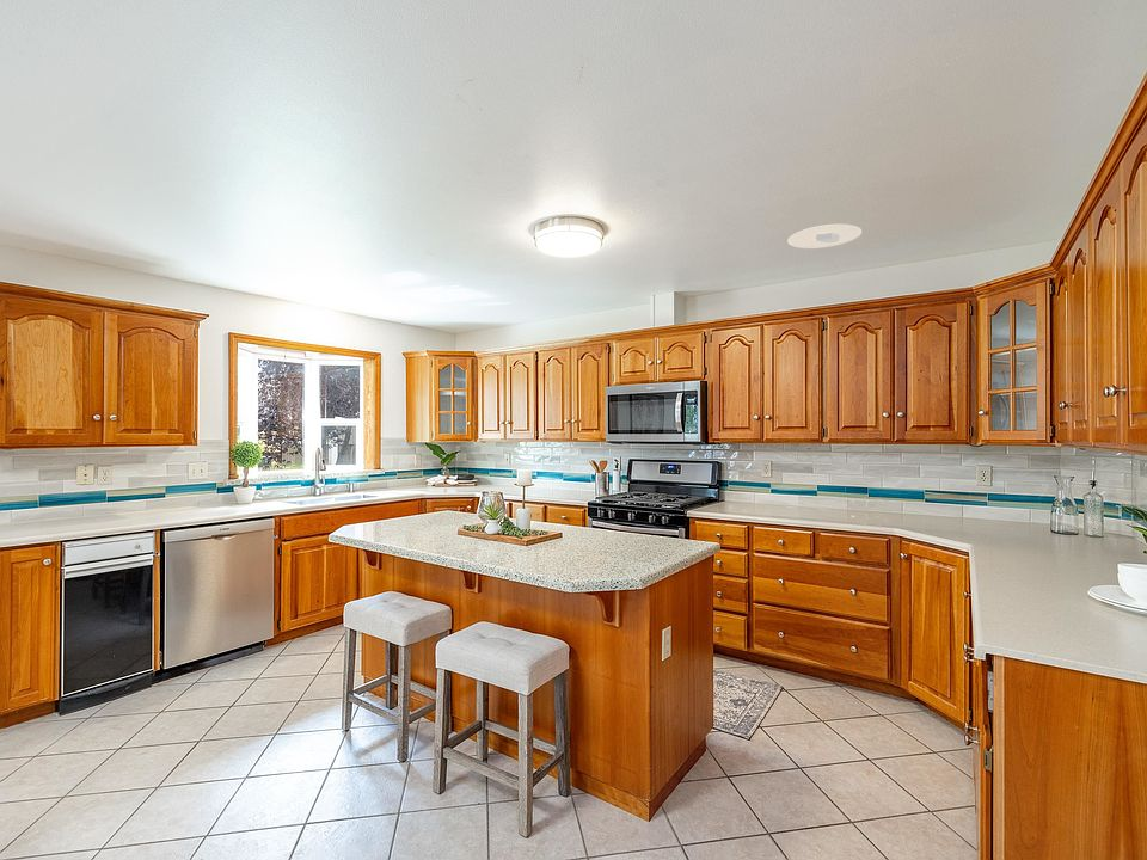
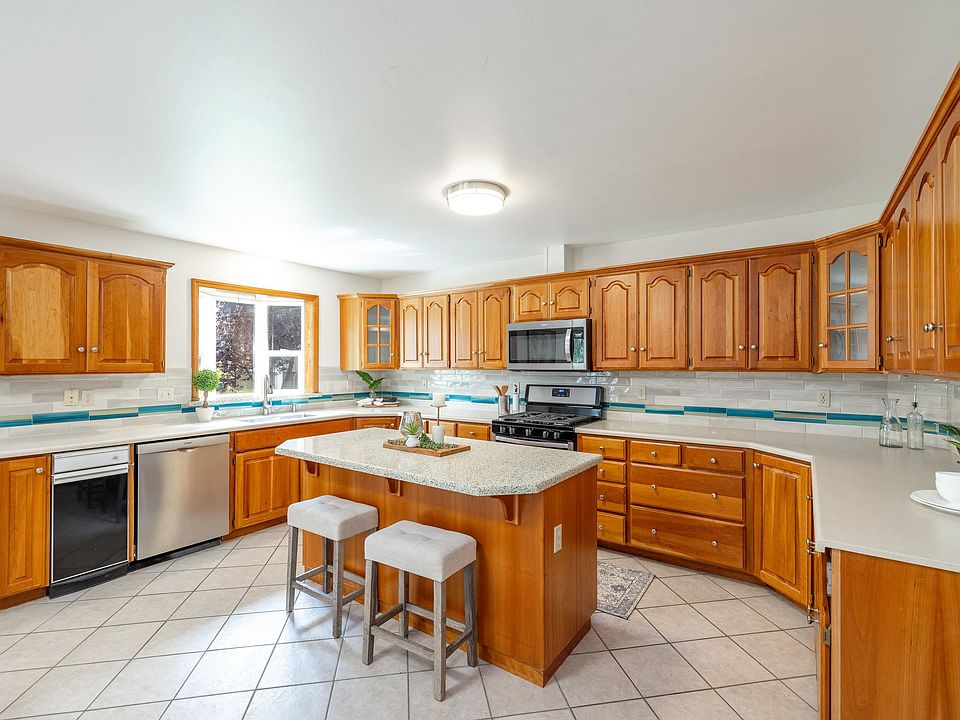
- recessed light [786,223,863,250]
